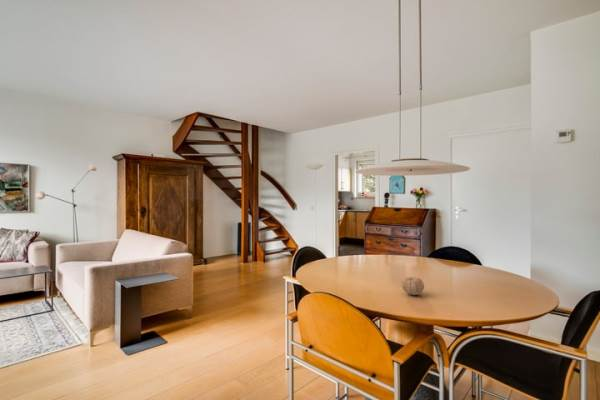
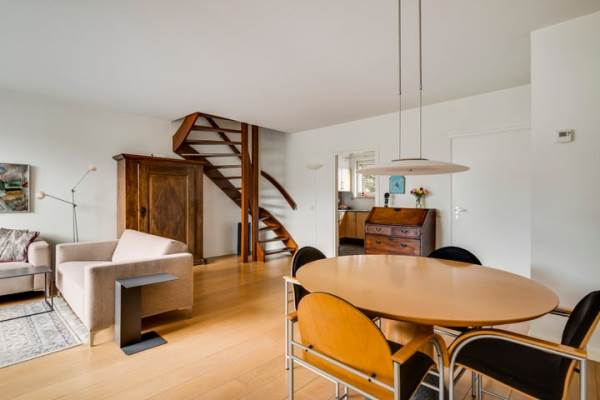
- fruit [400,276,425,296]
